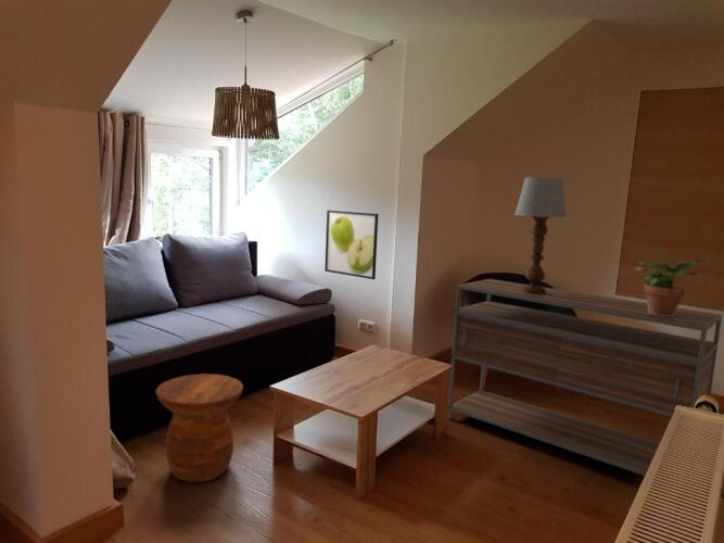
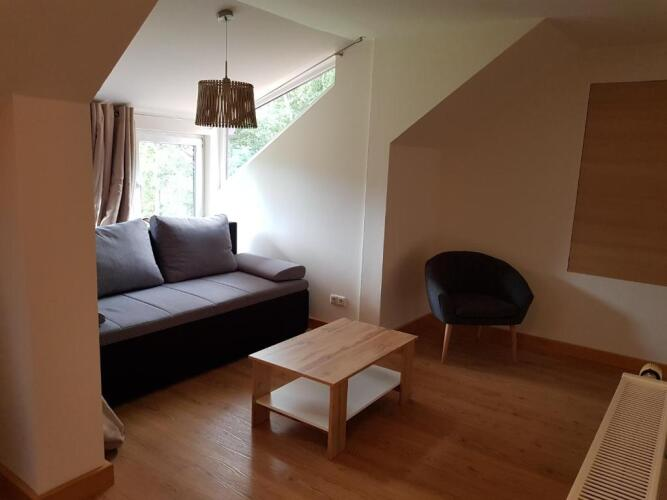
- side table [154,372,244,483]
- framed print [323,209,379,280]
- shelving unit [446,278,723,477]
- table lamp [513,176,568,294]
- potted plant [635,247,713,316]
